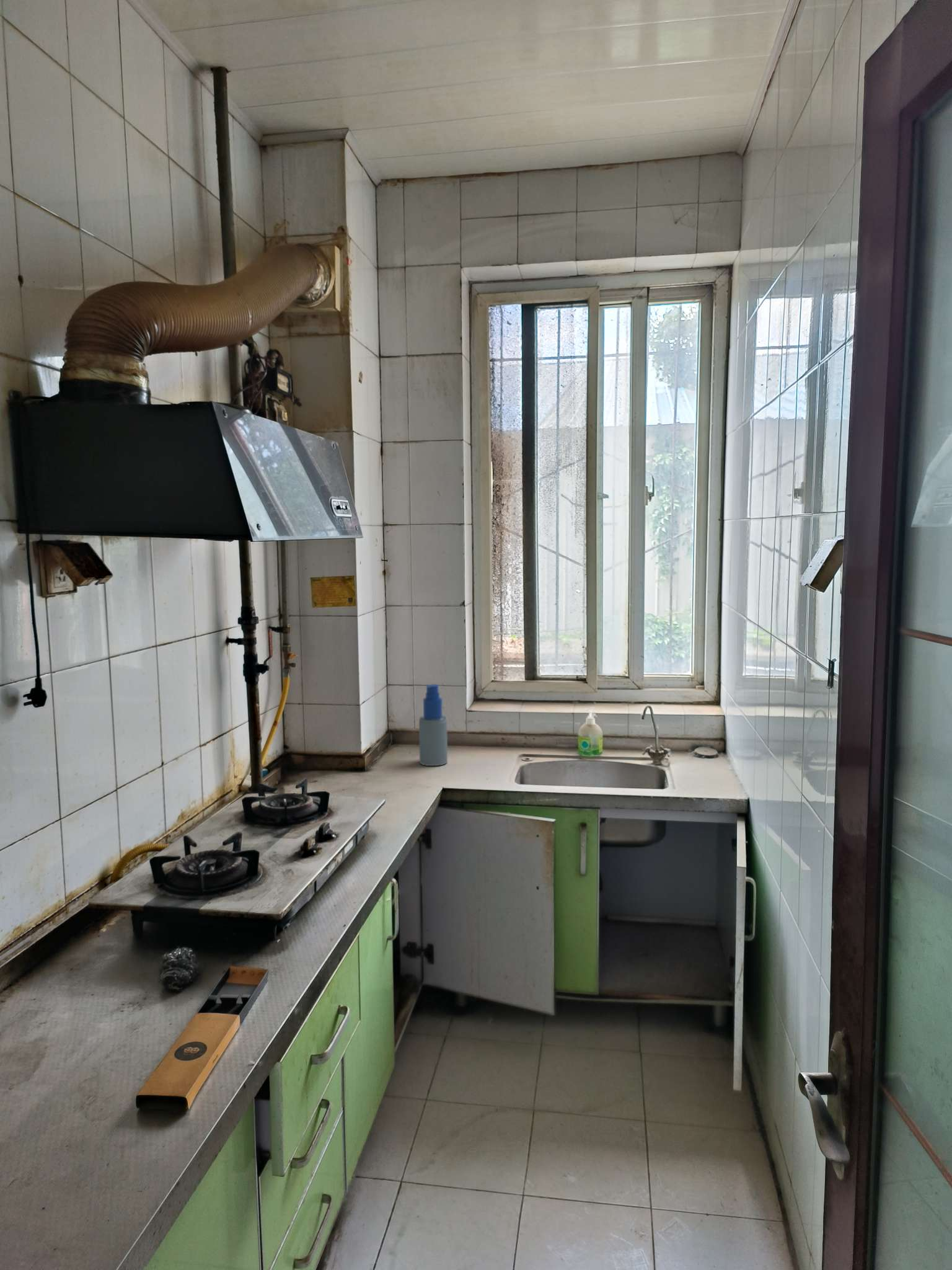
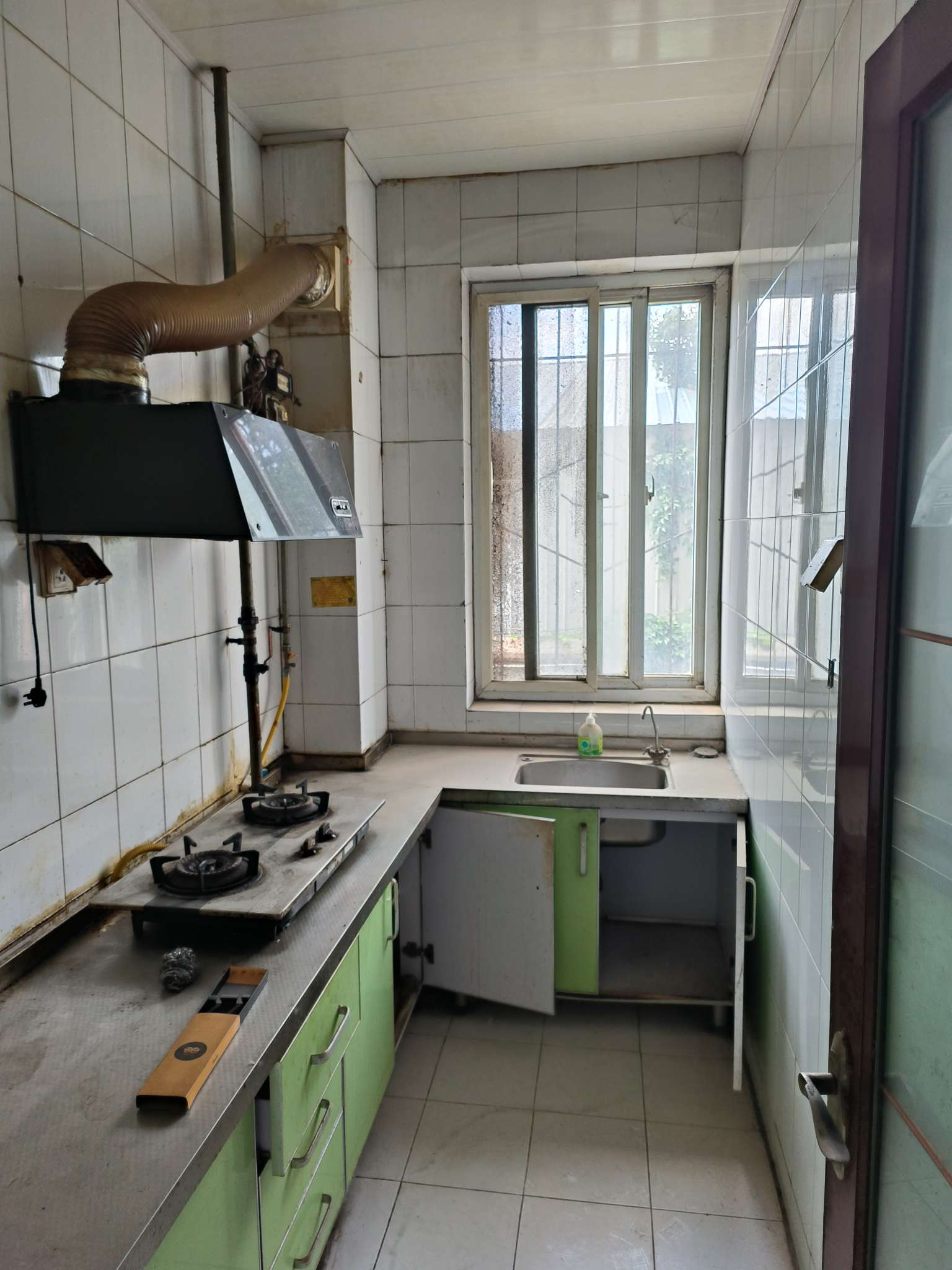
- spray bottle [418,683,448,766]
